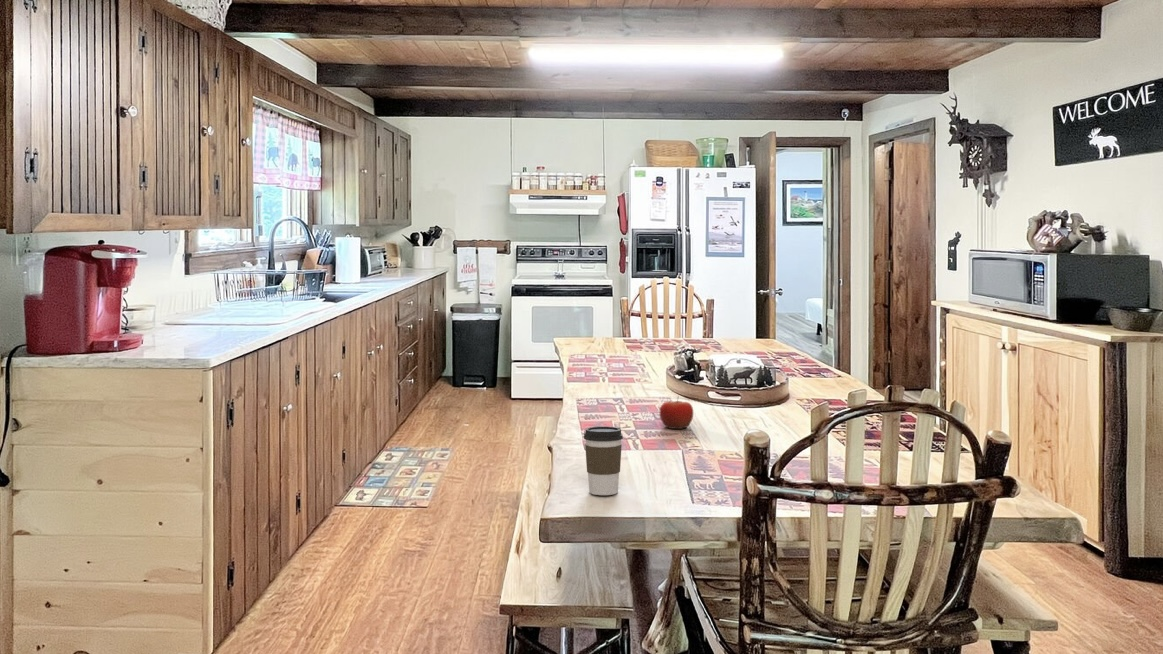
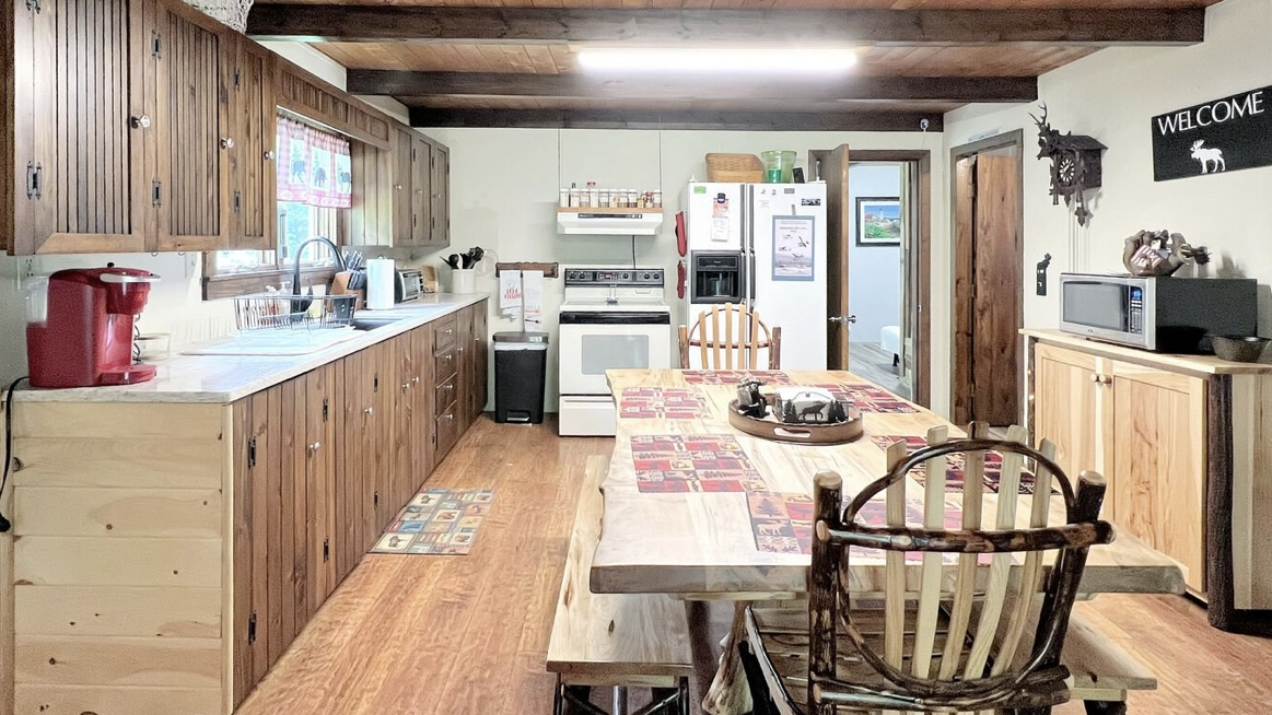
- fruit [659,395,694,430]
- coffee cup [583,425,624,496]
